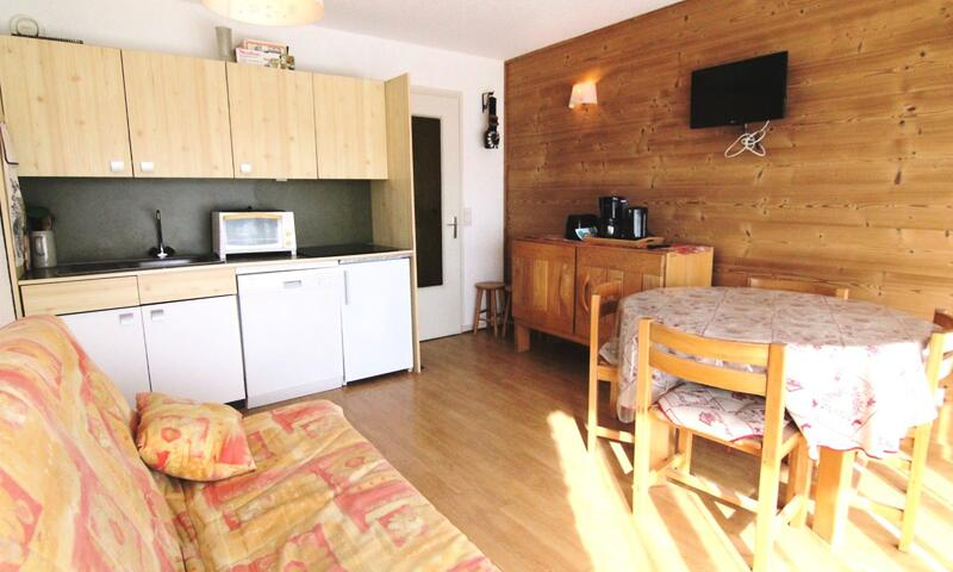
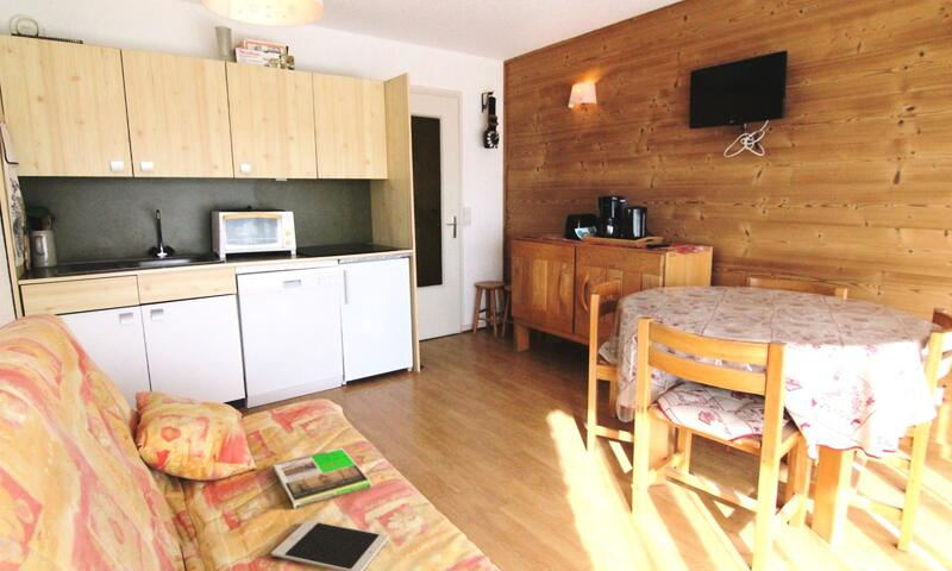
+ magazine [273,446,372,510]
+ tablet [270,519,390,571]
